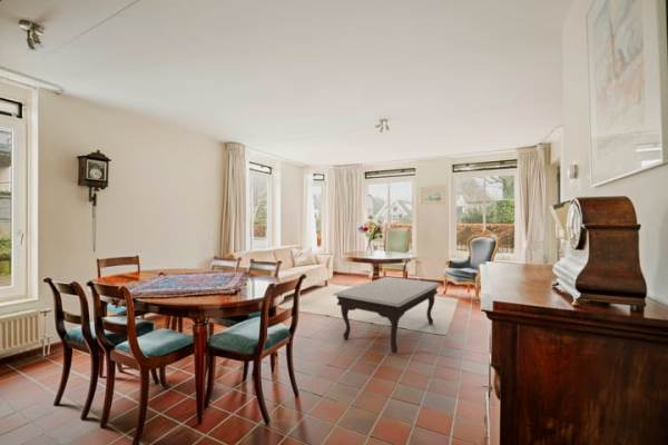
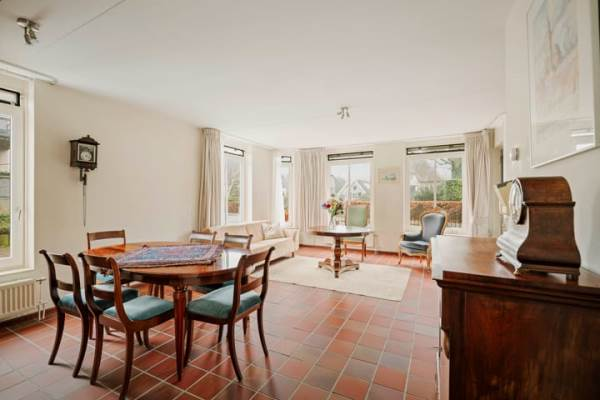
- coffee table [332,276,442,354]
